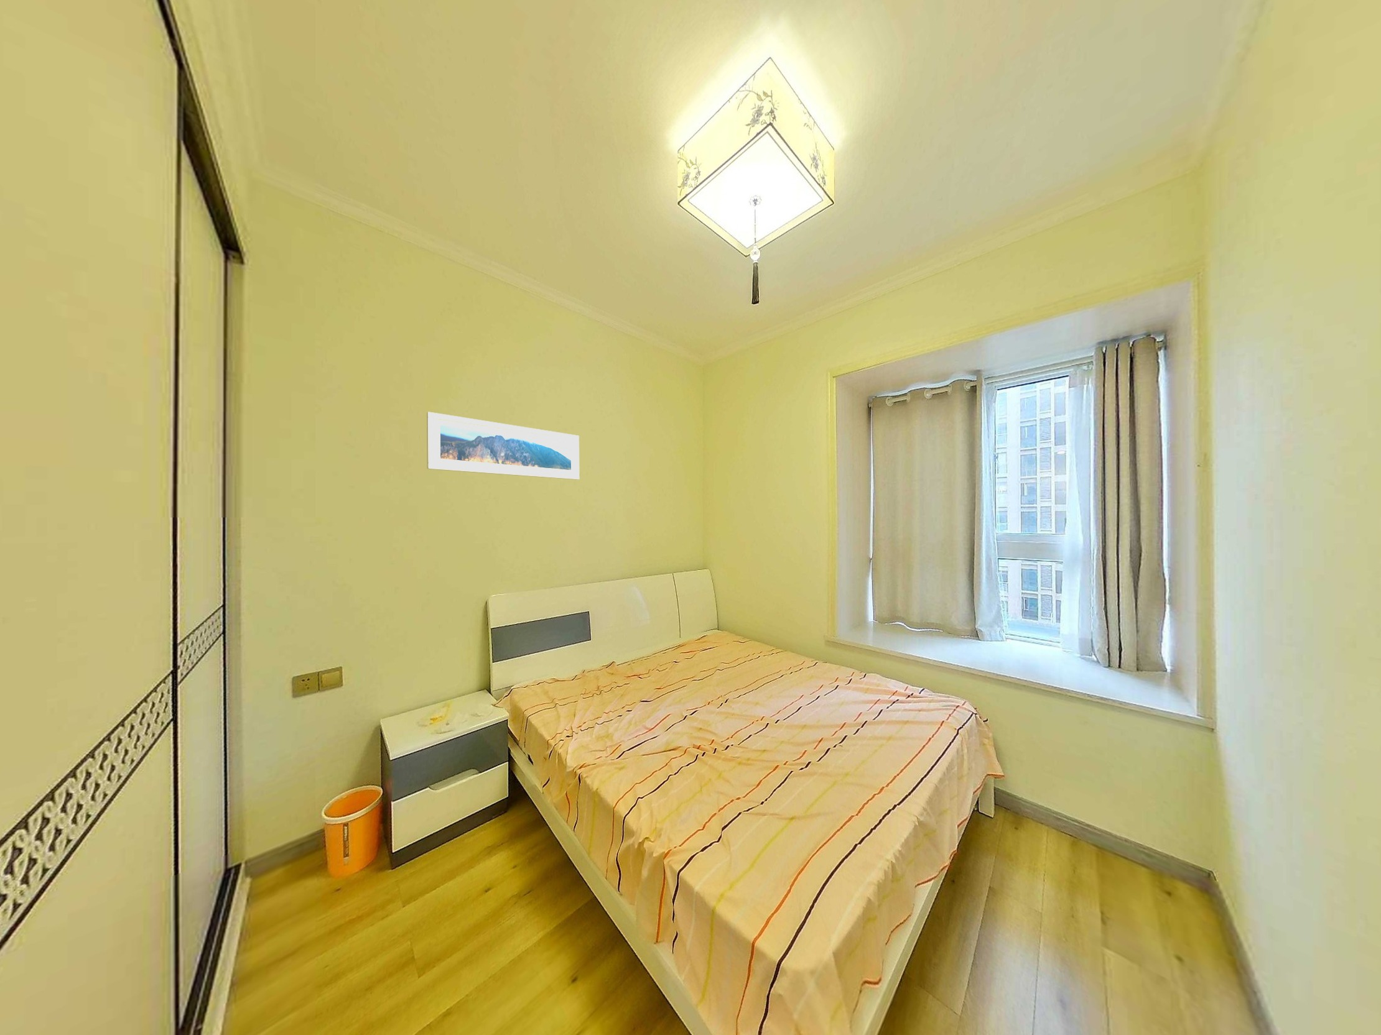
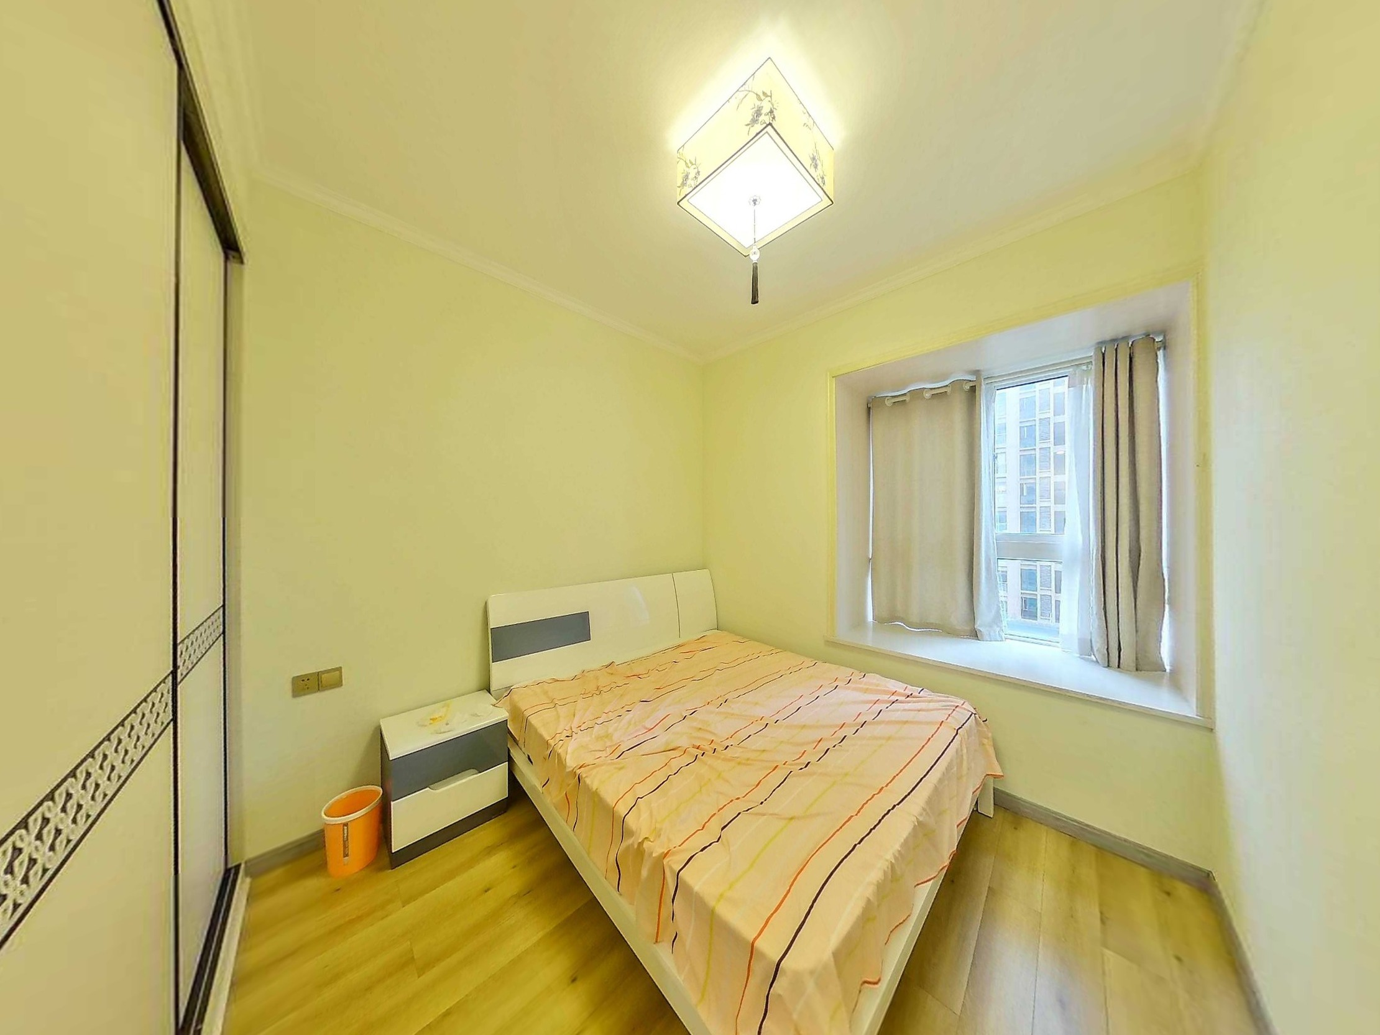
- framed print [426,412,580,479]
